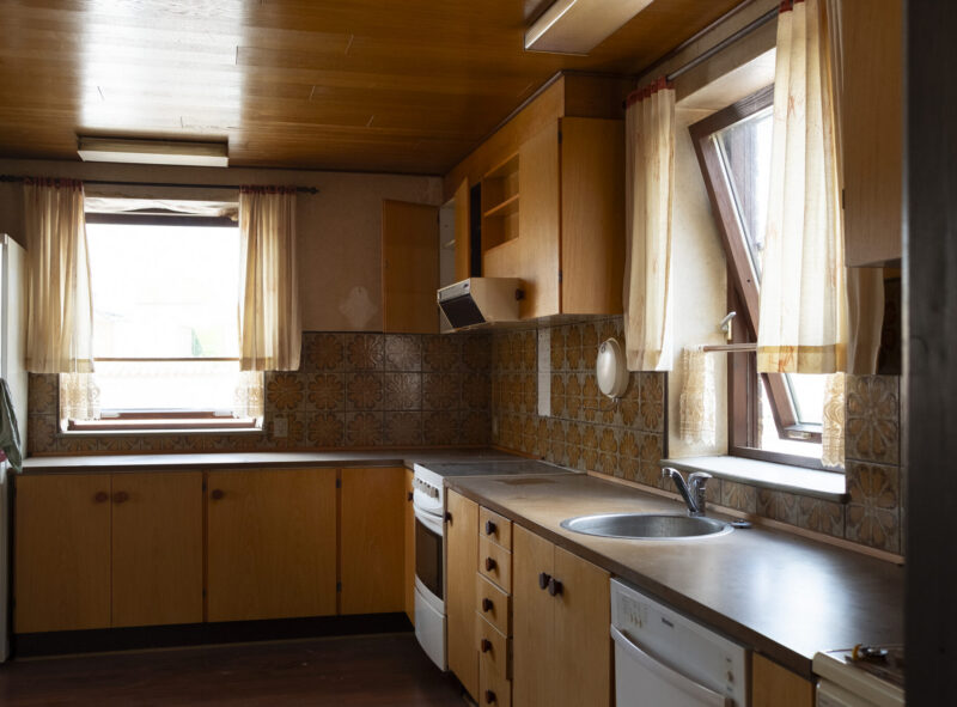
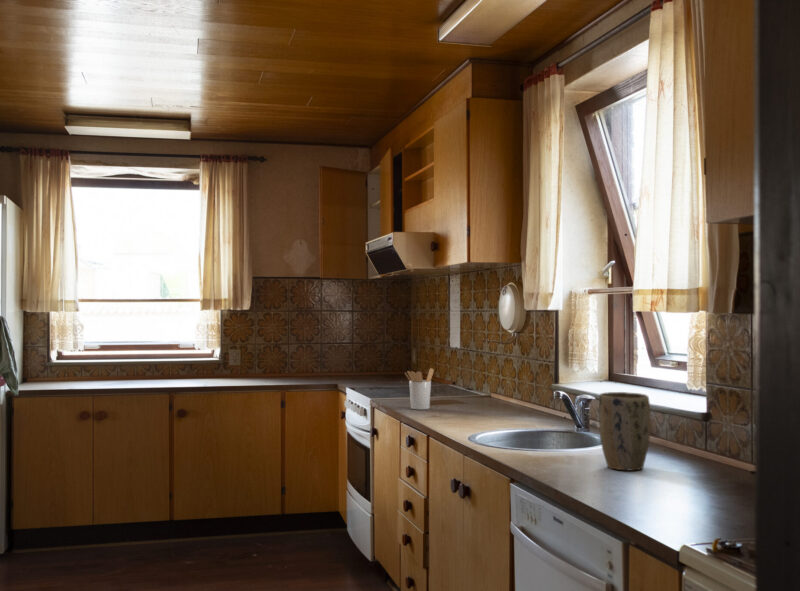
+ plant pot [598,391,651,472]
+ utensil holder [404,367,435,411]
